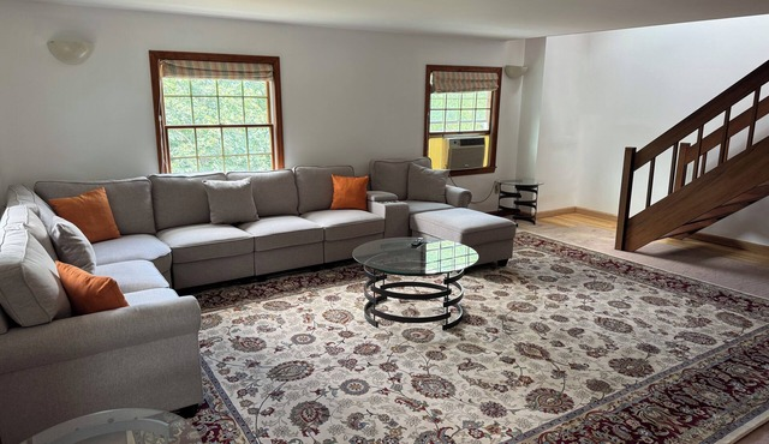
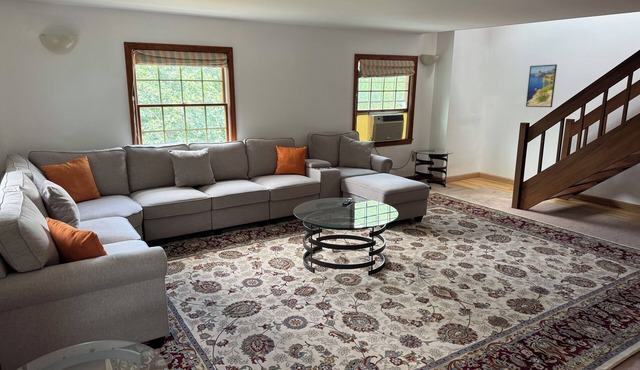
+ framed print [525,63,558,108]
